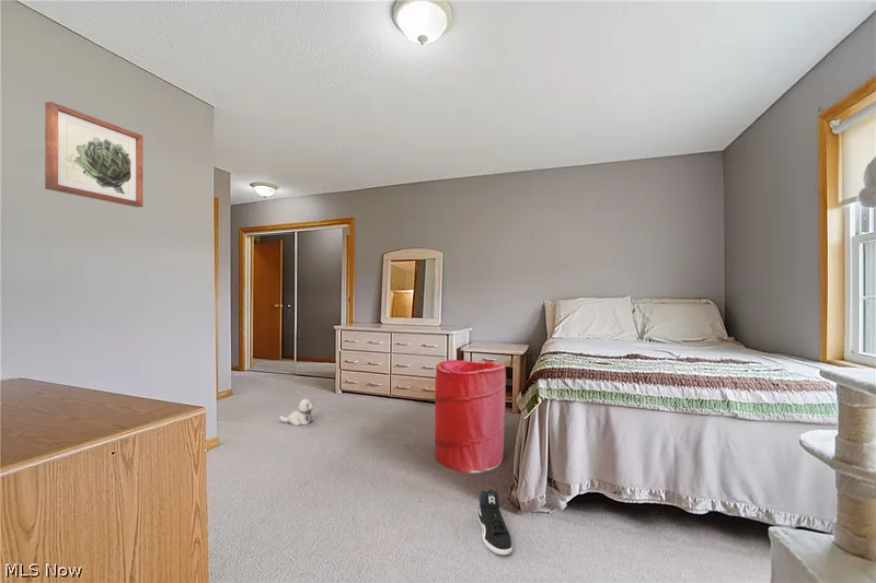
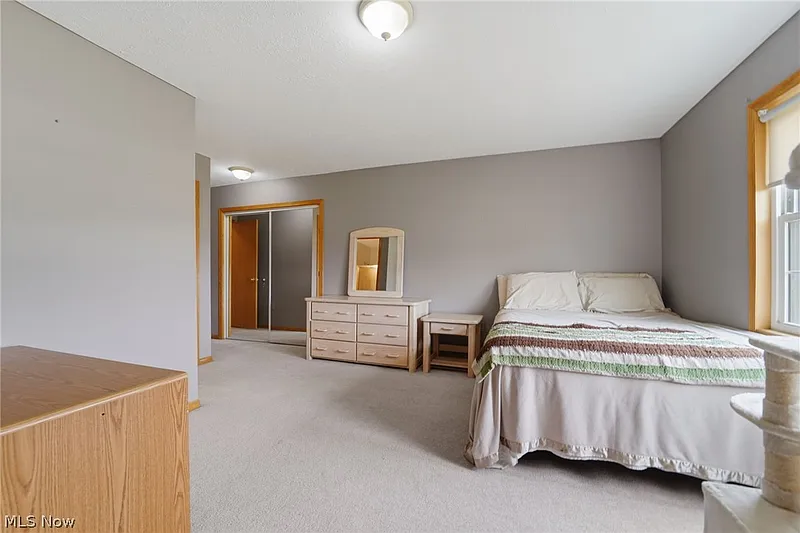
- wall art [44,101,143,208]
- laundry hamper [434,359,507,474]
- sneaker [476,488,514,556]
- plush toy [278,398,315,427]
